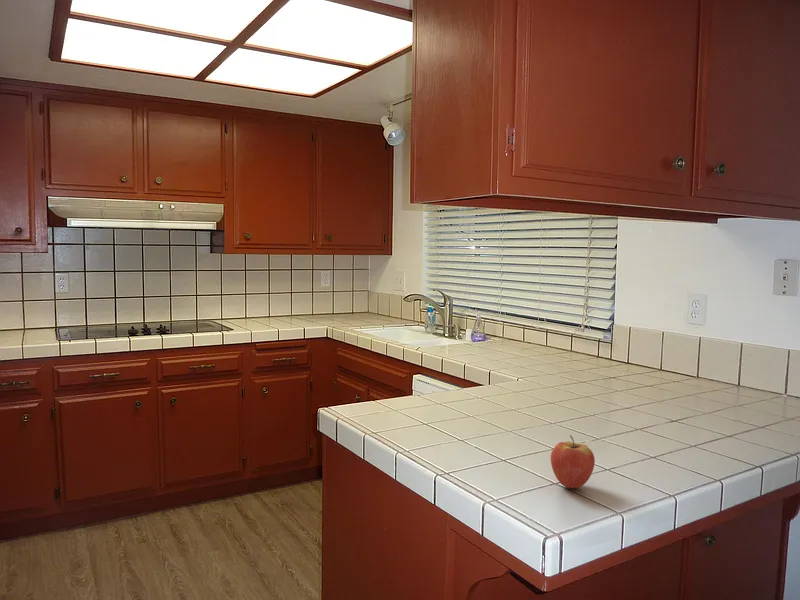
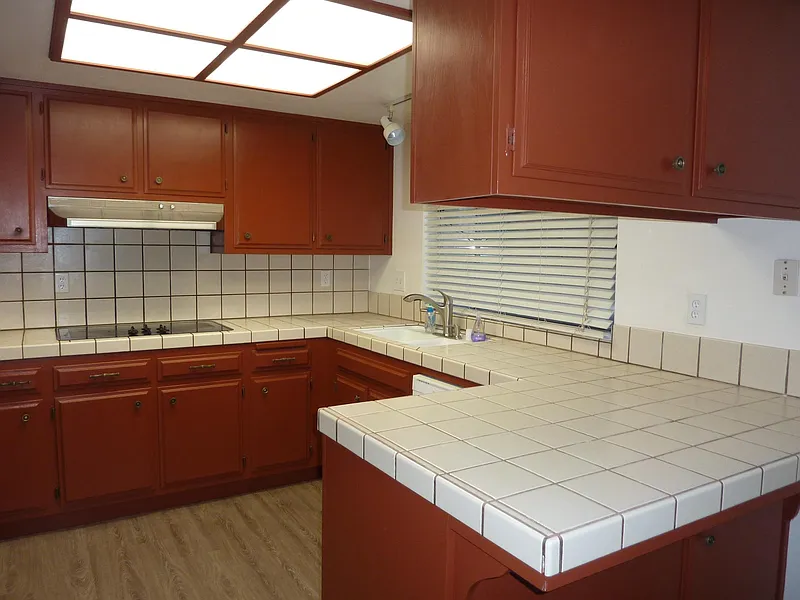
- fruit [550,434,596,489]
